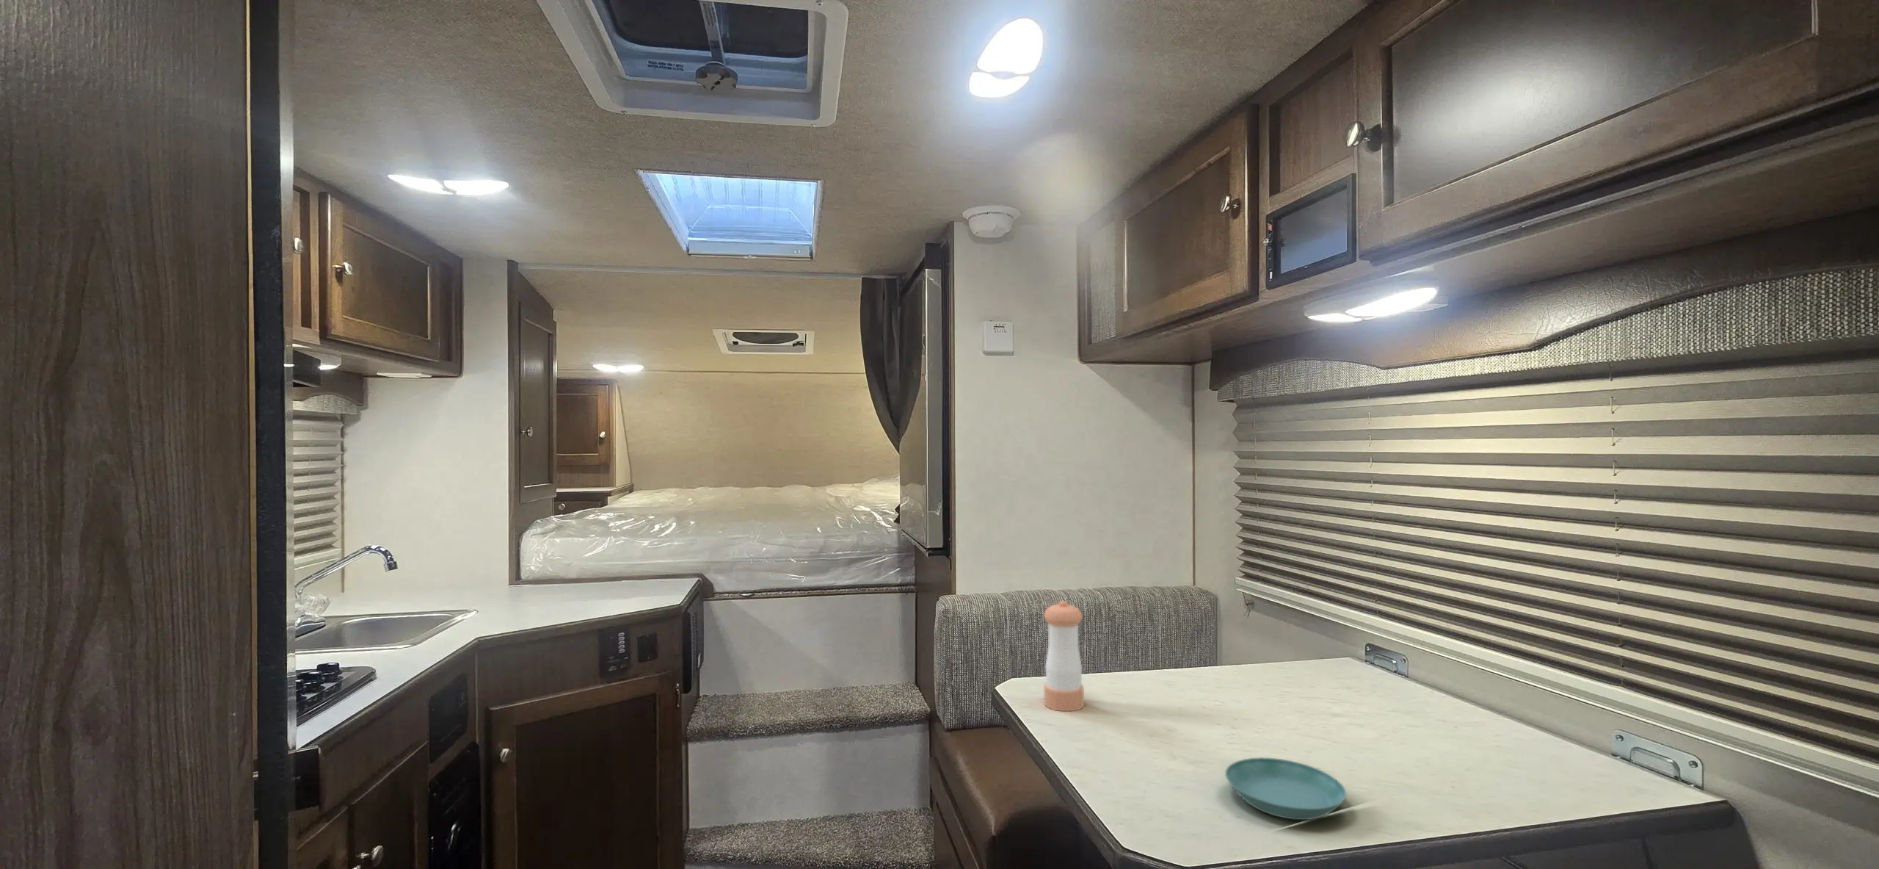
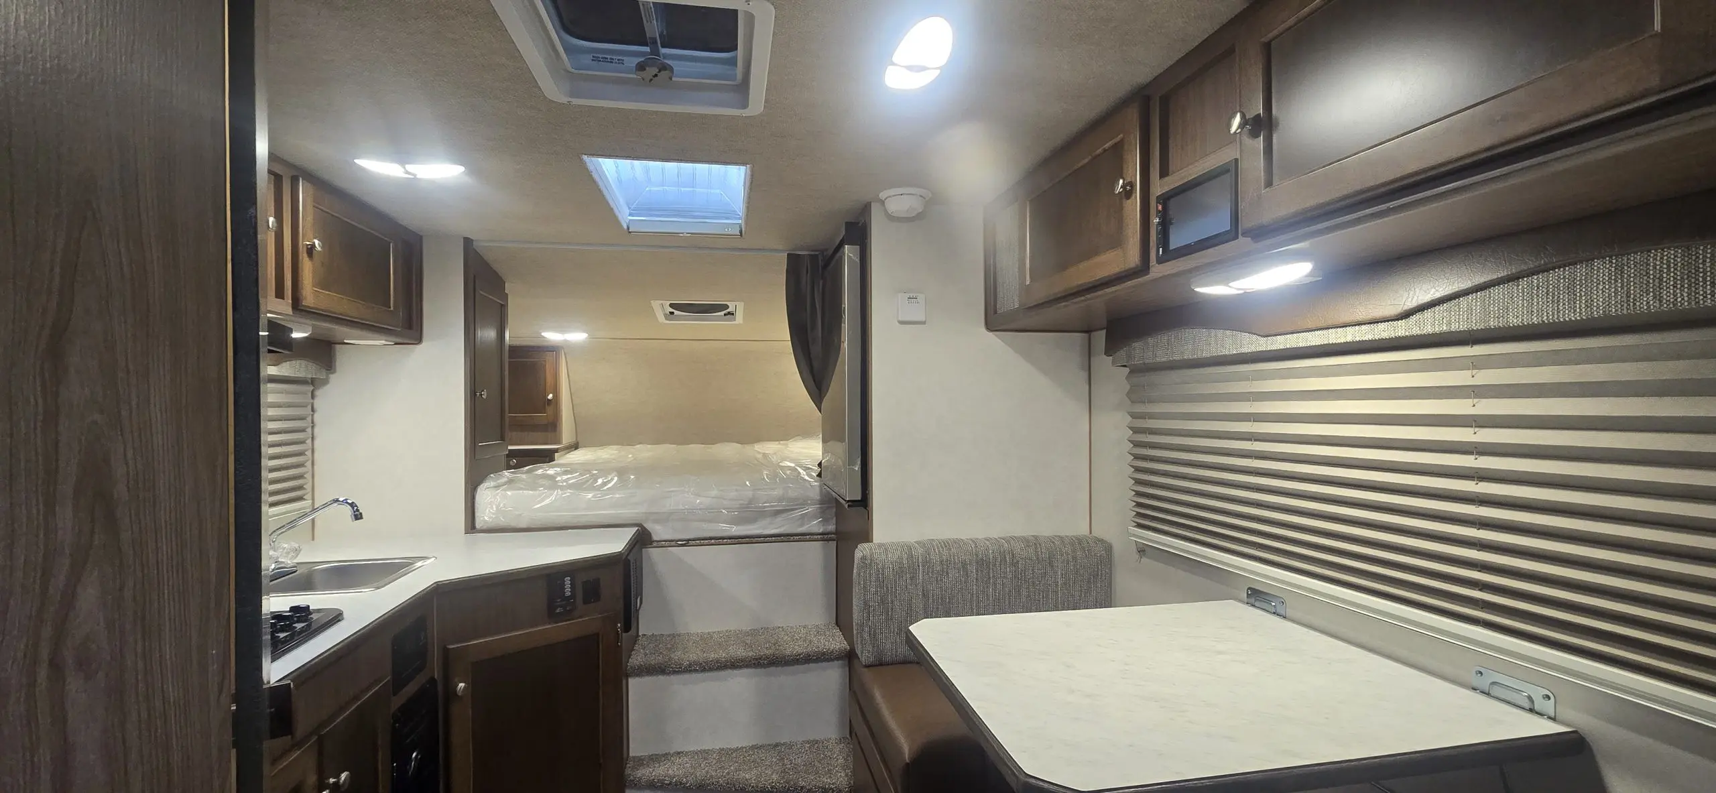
- saucer [1225,756,1347,821]
- pepper shaker [1043,601,1084,712]
